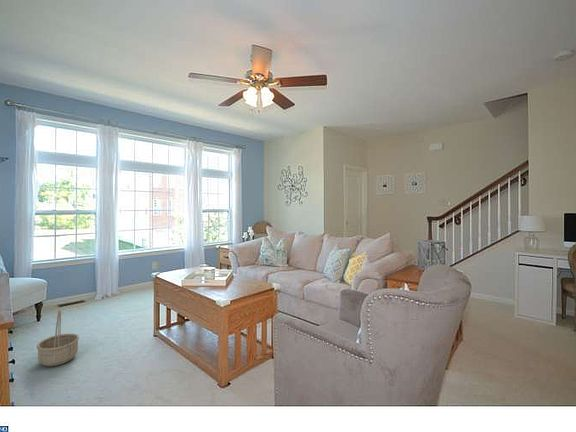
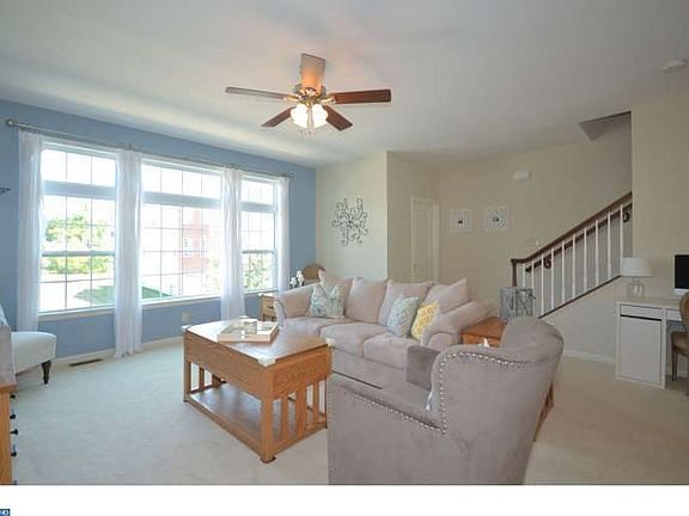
- basket [36,309,80,367]
